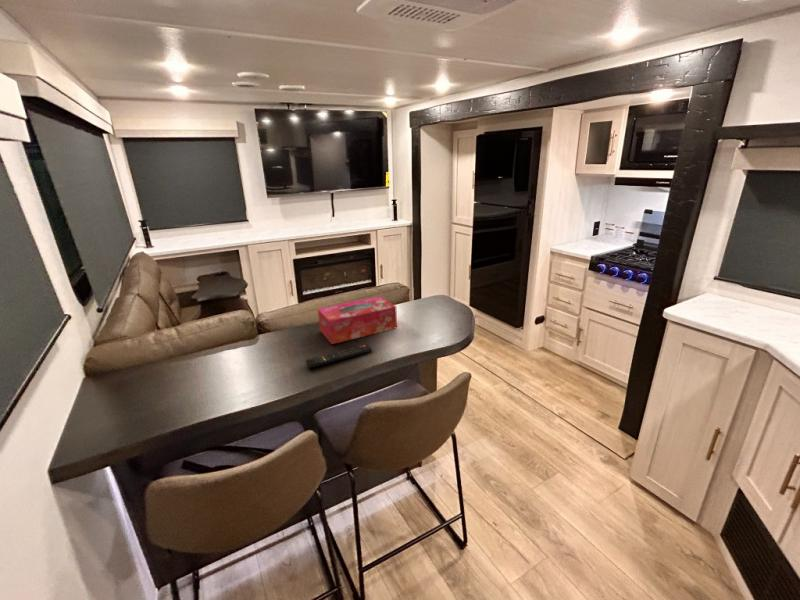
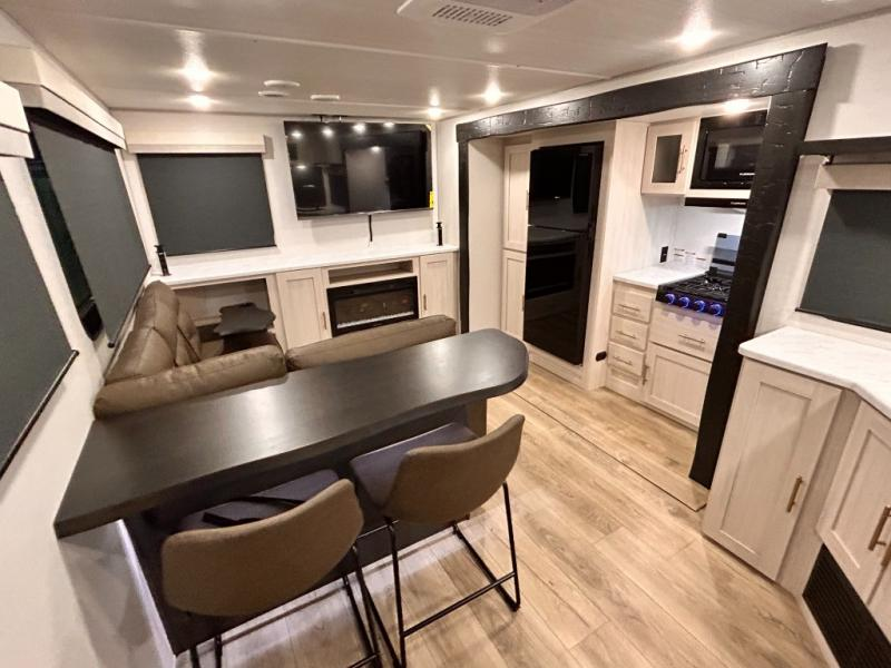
- tissue box [317,295,398,345]
- remote control [305,343,373,369]
